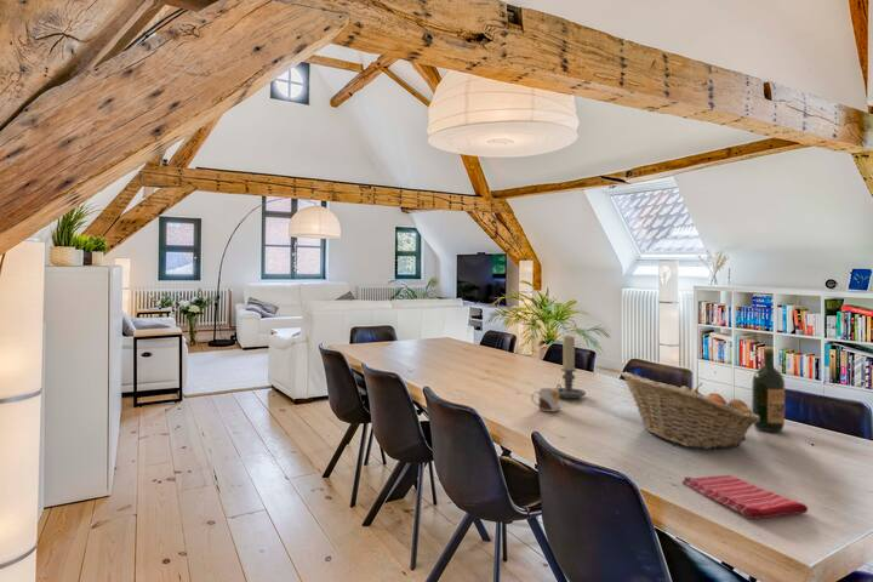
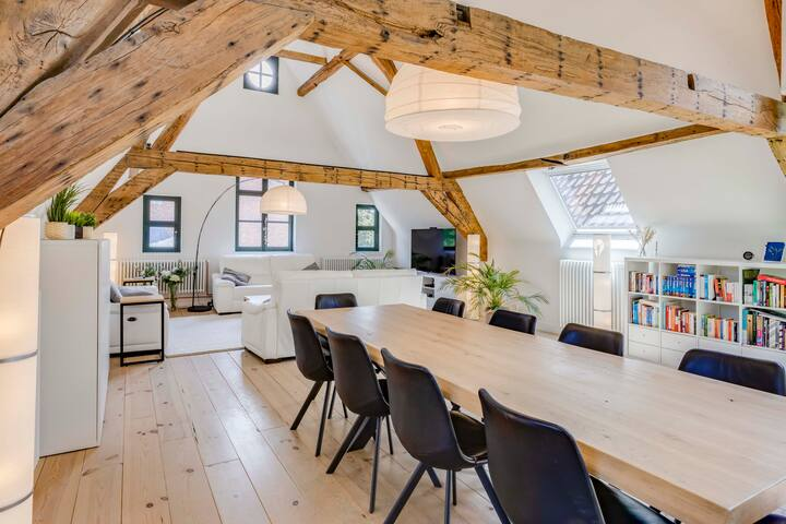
- mug [530,387,561,413]
- fruit basket [620,371,759,450]
- wine bottle [751,347,786,433]
- candle holder [554,335,587,400]
- dish towel [681,474,809,520]
